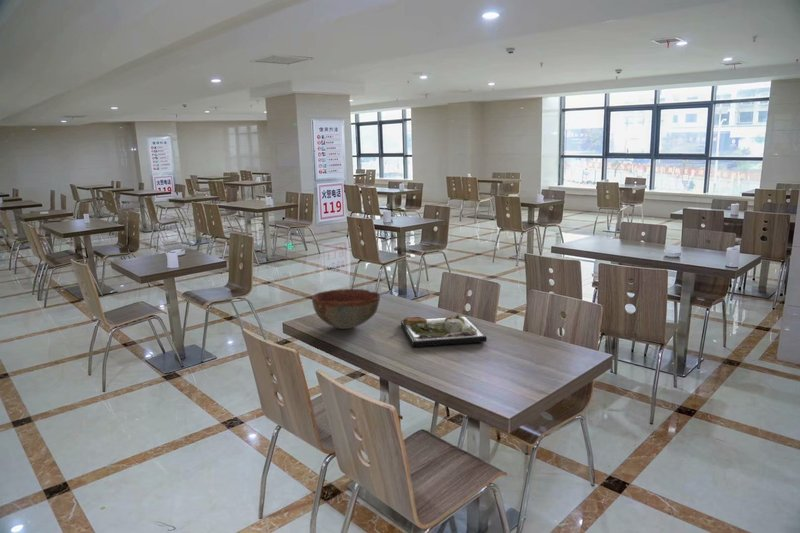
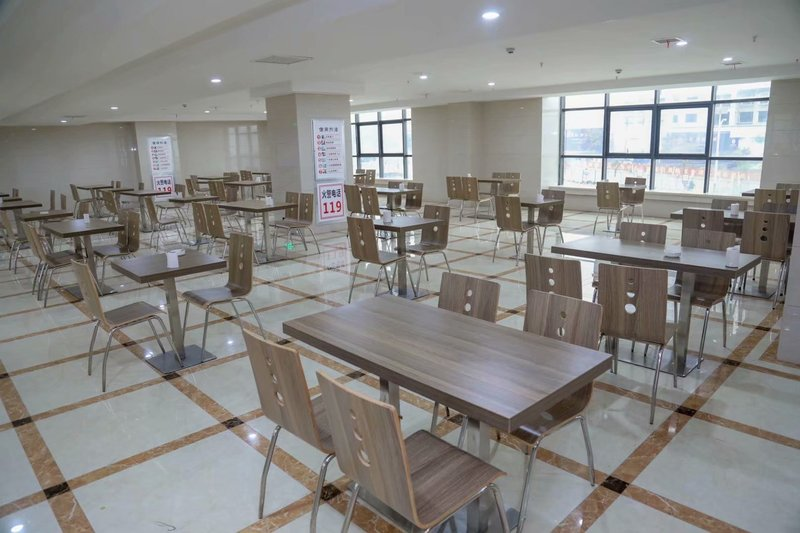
- dinner plate [400,313,488,348]
- bowl [311,288,381,330]
